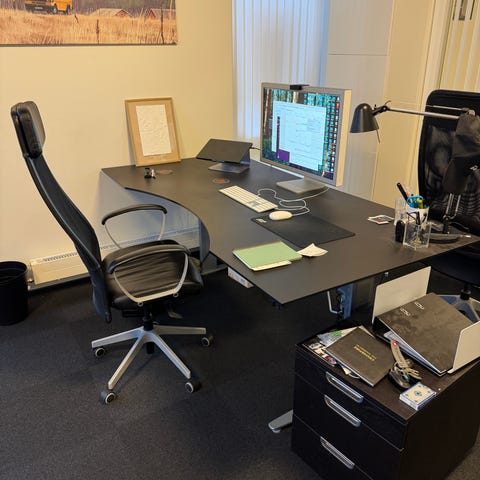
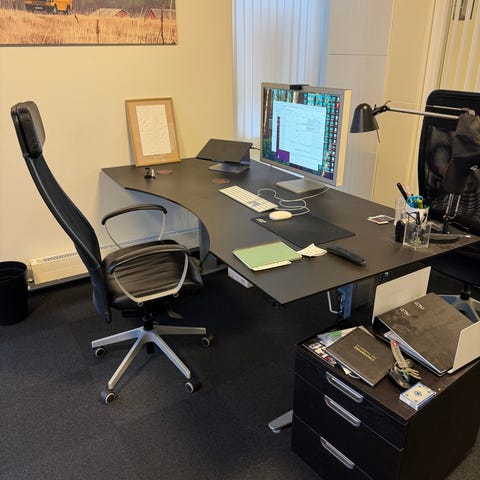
+ remote control [325,244,367,265]
